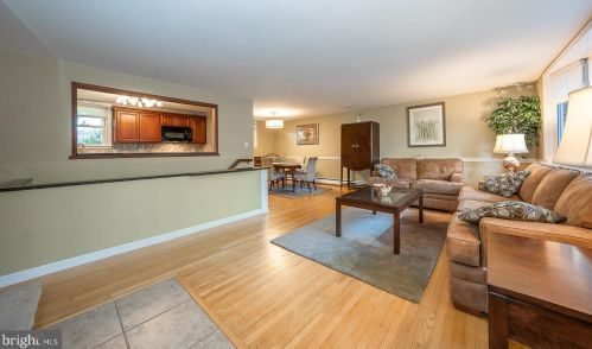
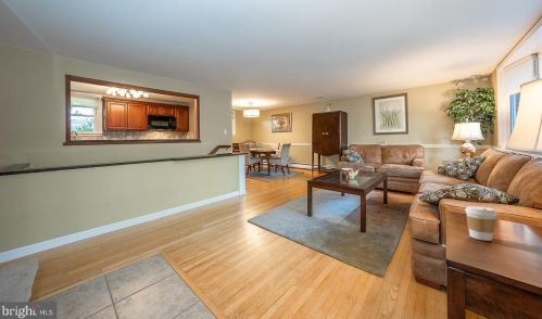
+ coffee cup [464,205,497,242]
